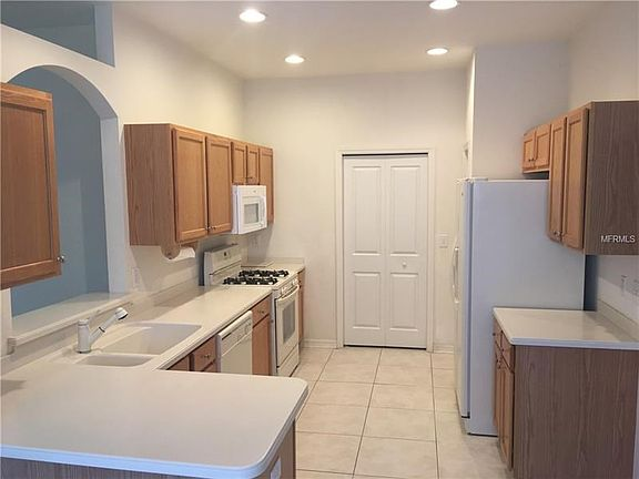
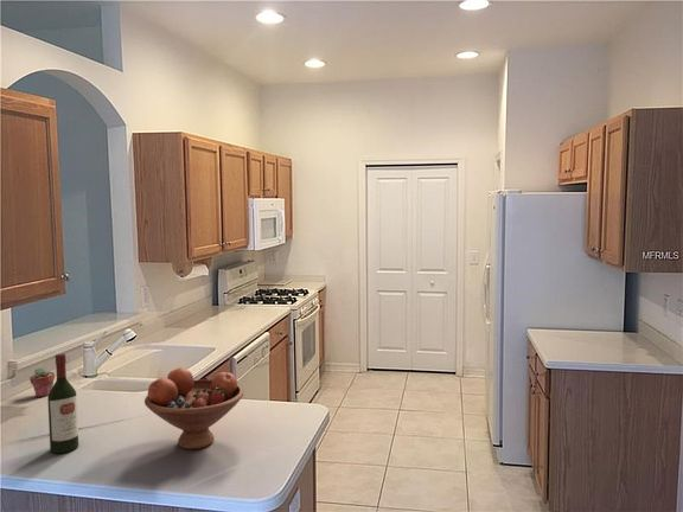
+ potted succulent [28,366,56,398]
+ wine bottle [46,352,79,455]
+ fruit bowl [143,366,244,450]
